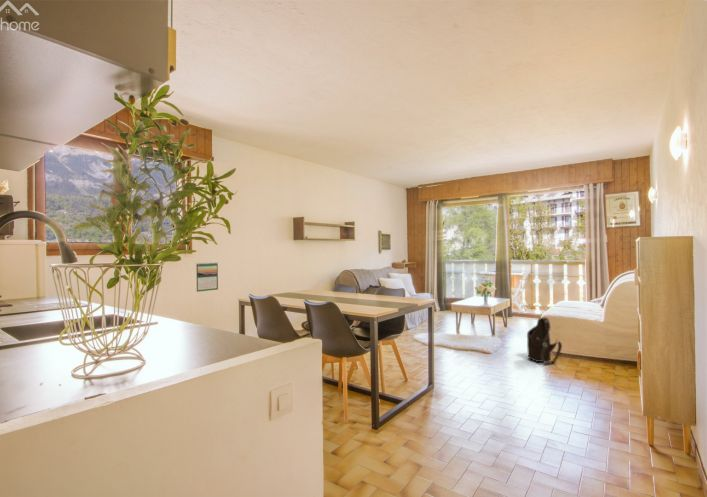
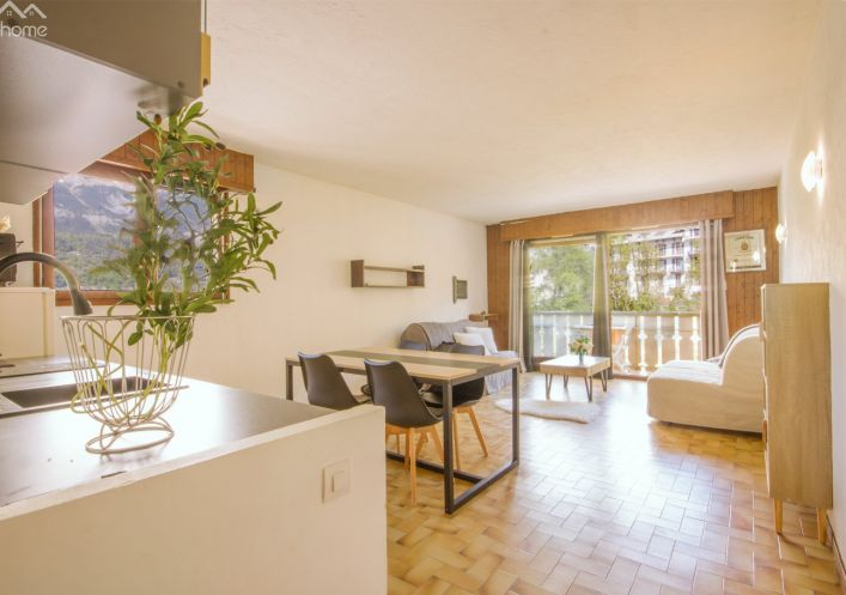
- calendar [195,261,219,293]
- shoulder bag [526,317,563,364]
